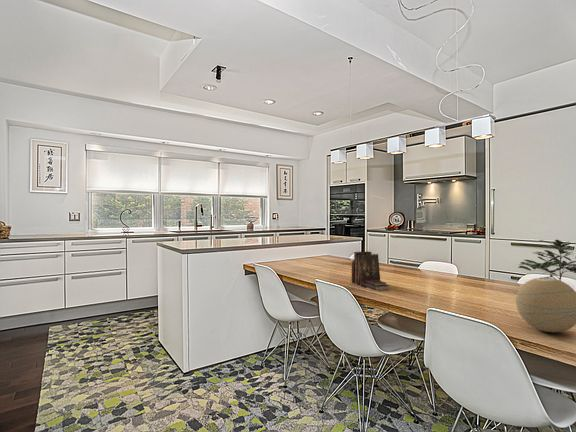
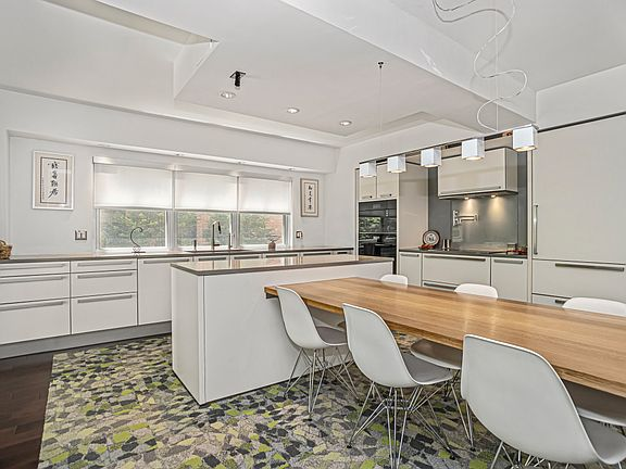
- decorative orb [515,276,576,333]
- book [351,251,391,291]
- potted plant [517,239,576,281]
